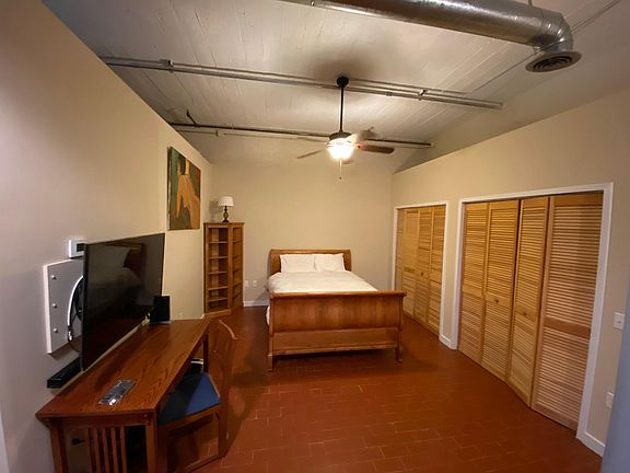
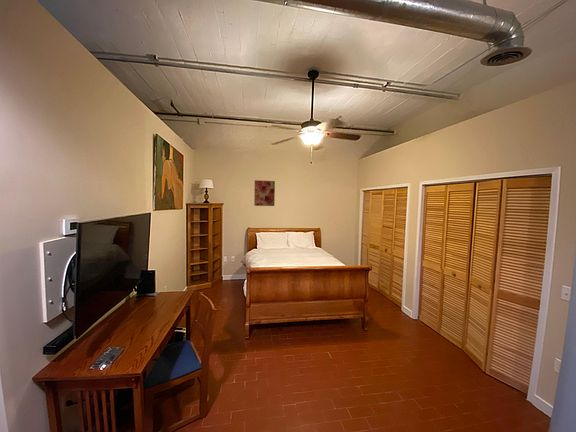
+ wall art [253,179,276,207]
